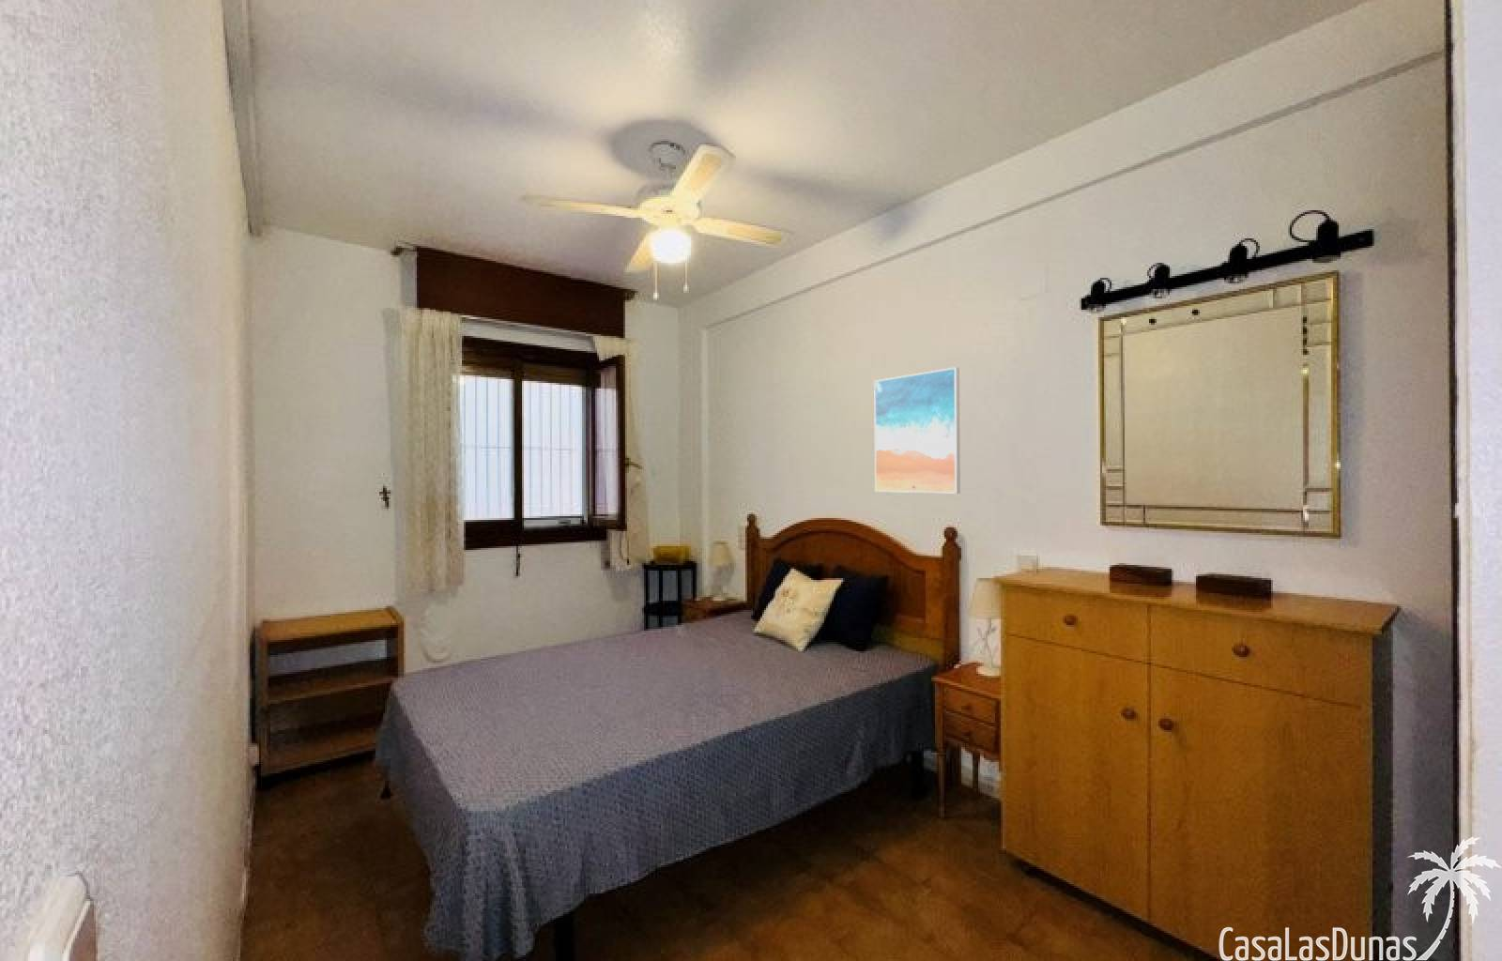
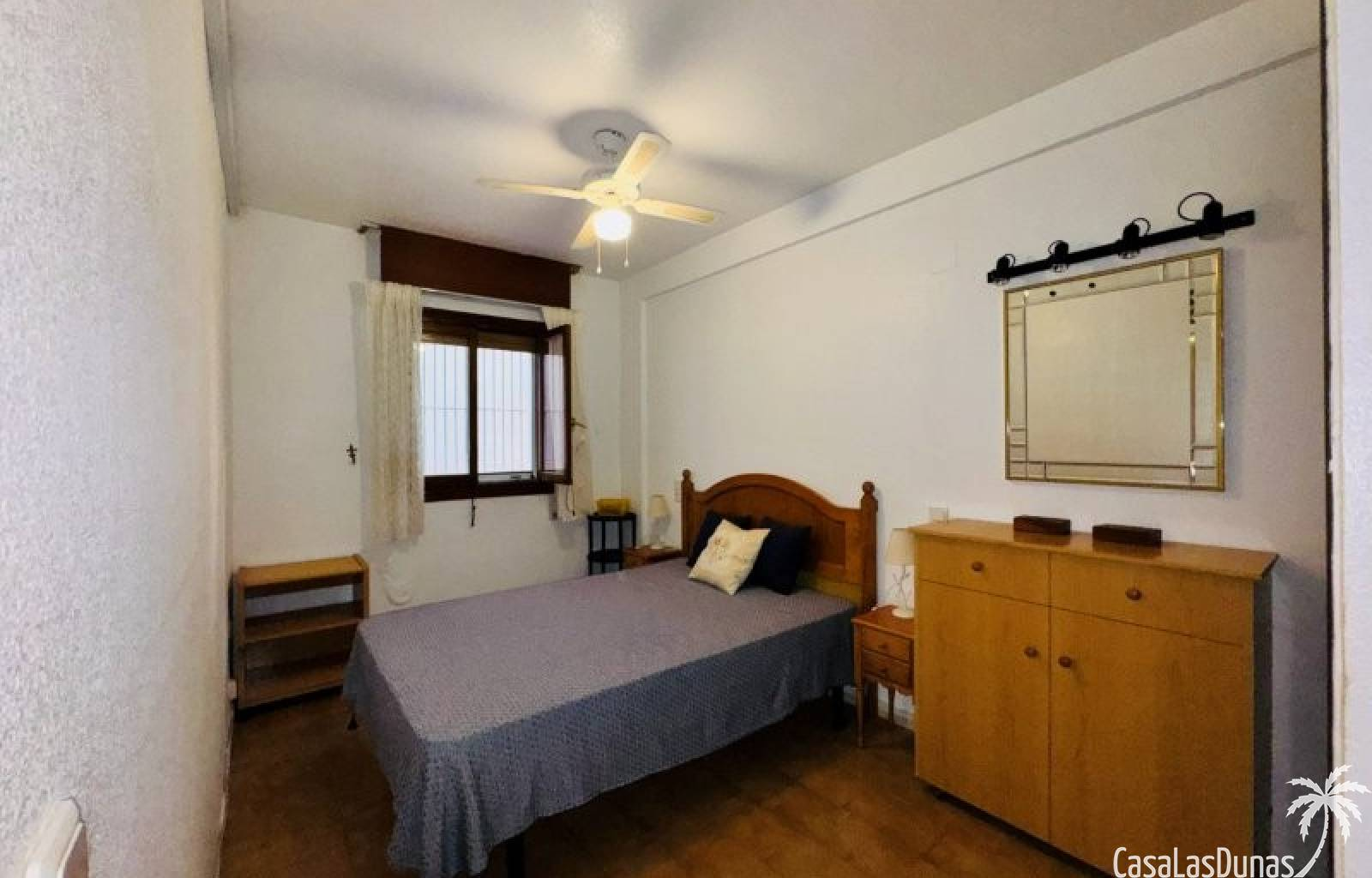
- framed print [873,366,960,495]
